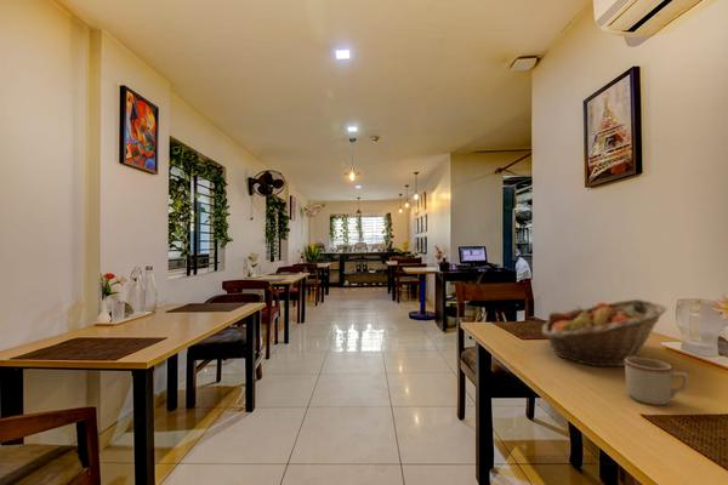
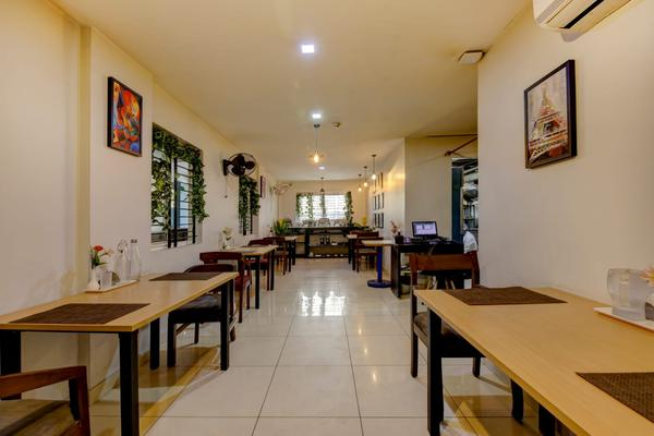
- fruit basket [541,298,669,369]
- mug [624,356,689,406]
